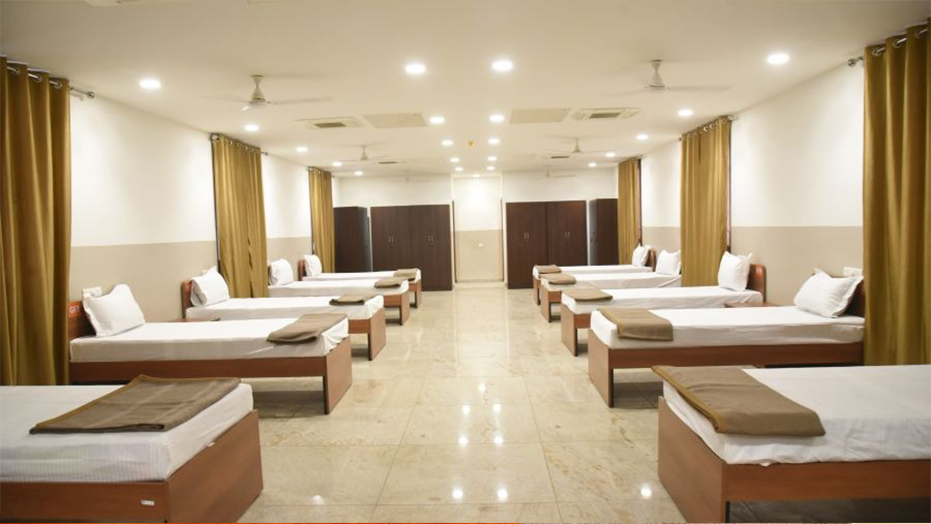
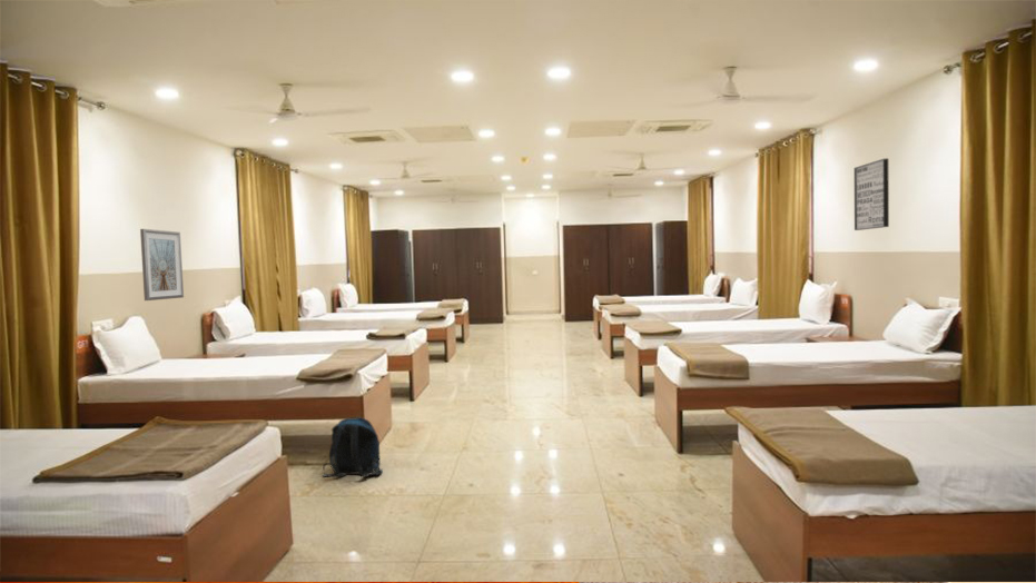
+ picture frame [139,228,185,302]
+ wall art [854,157,890,231]
+ backpack [322,416,384,477]
